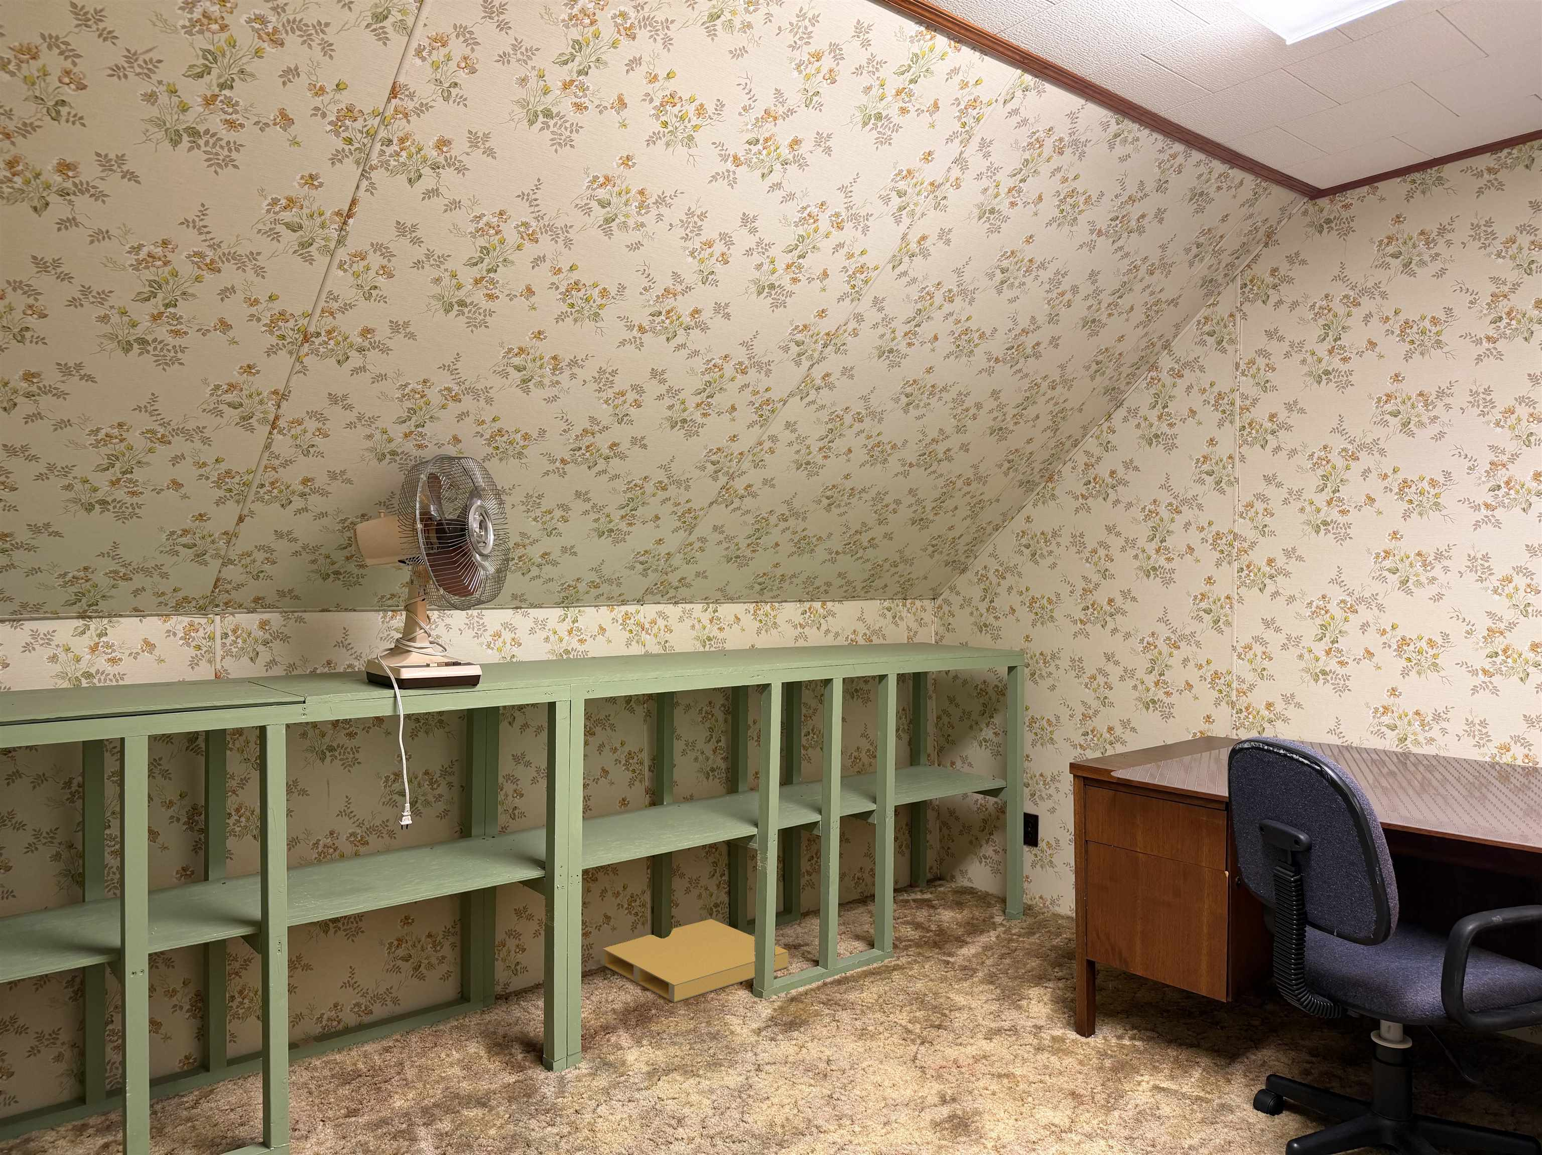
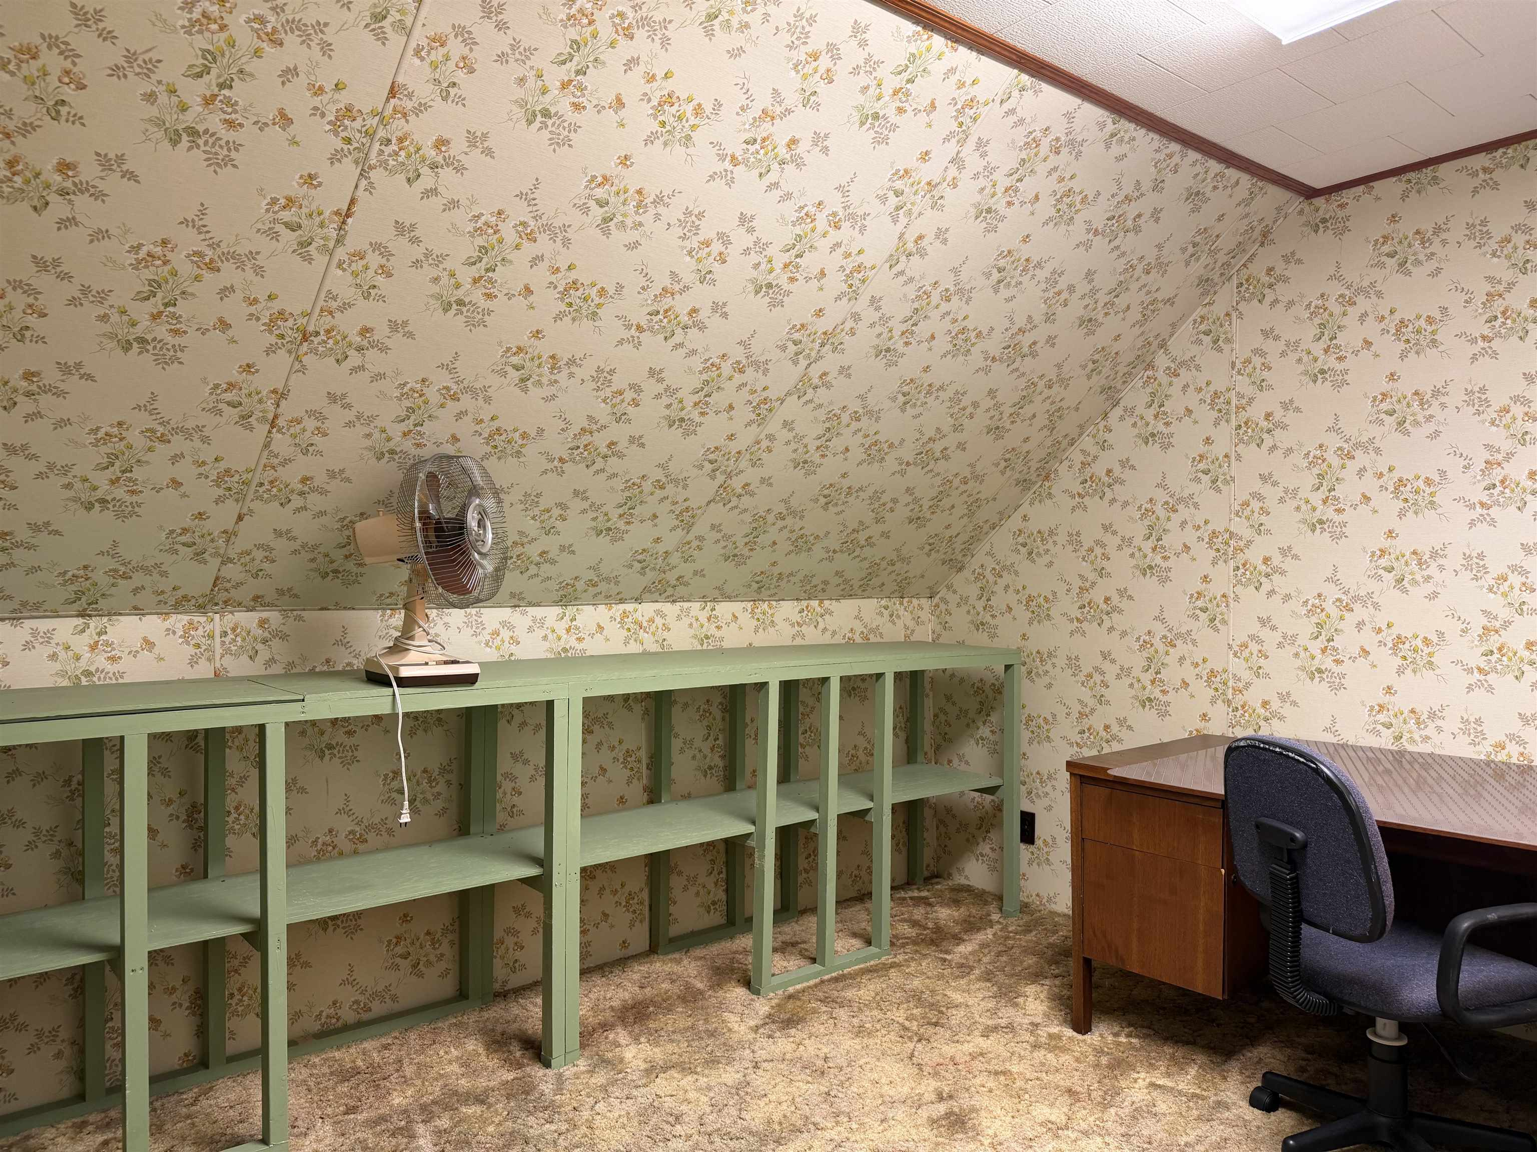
- cardboard box [600,918,789,1003]
